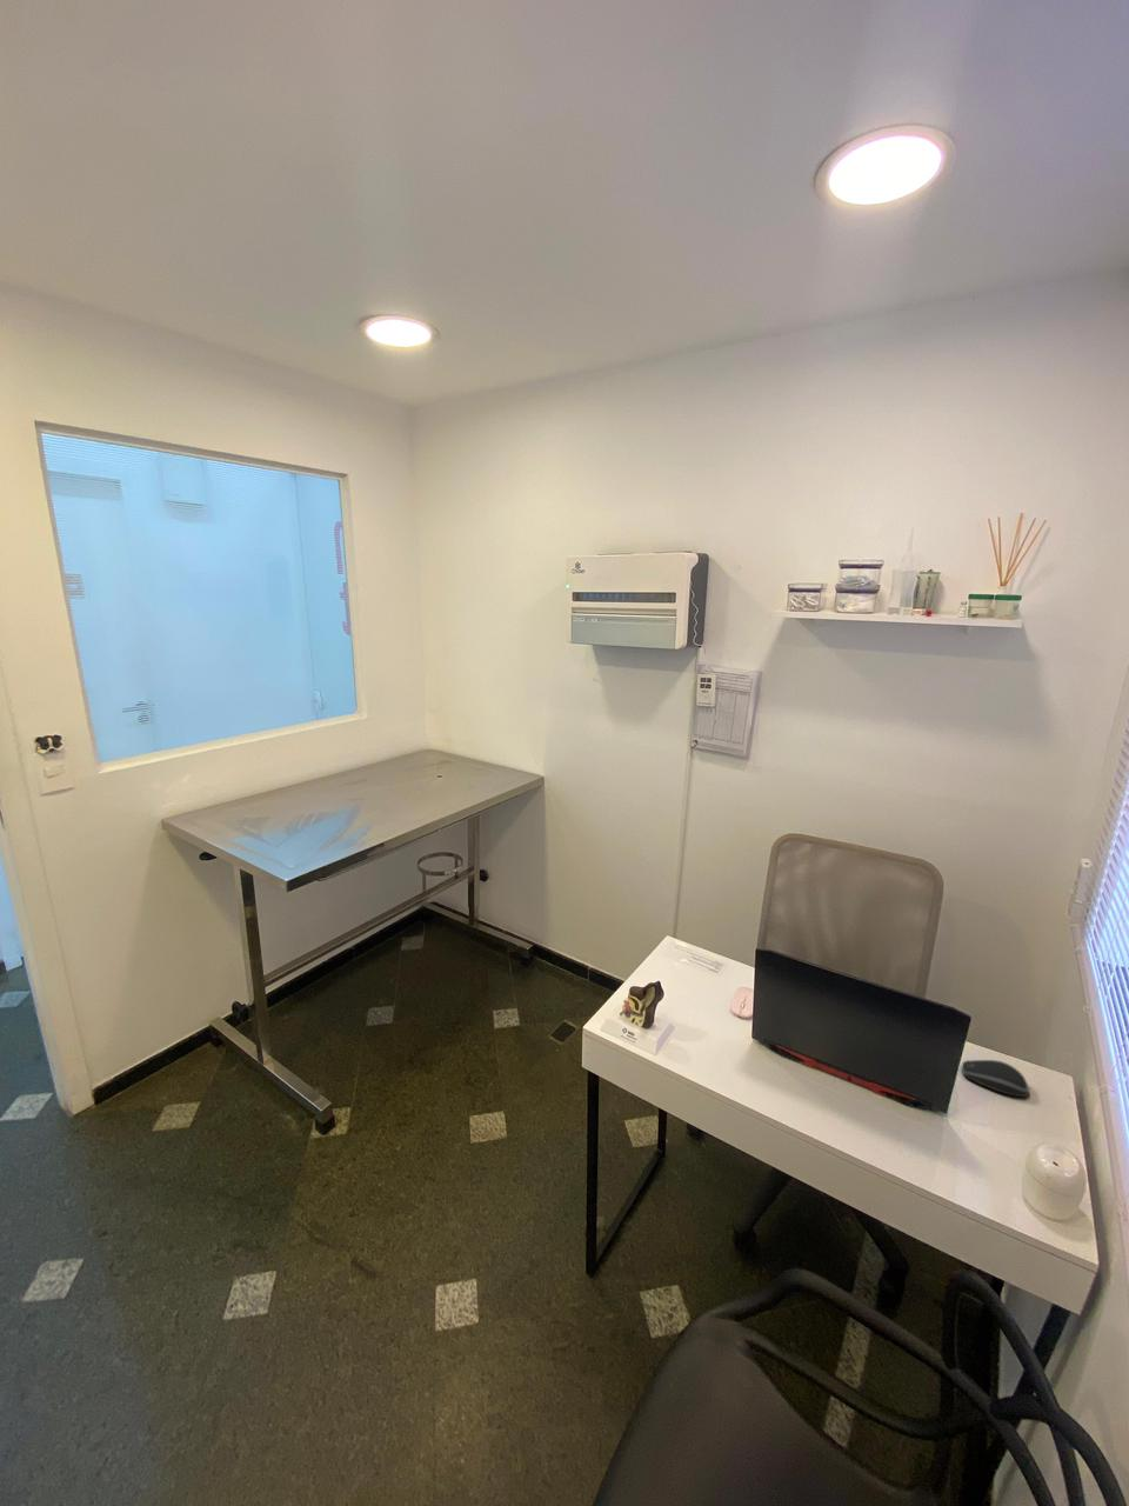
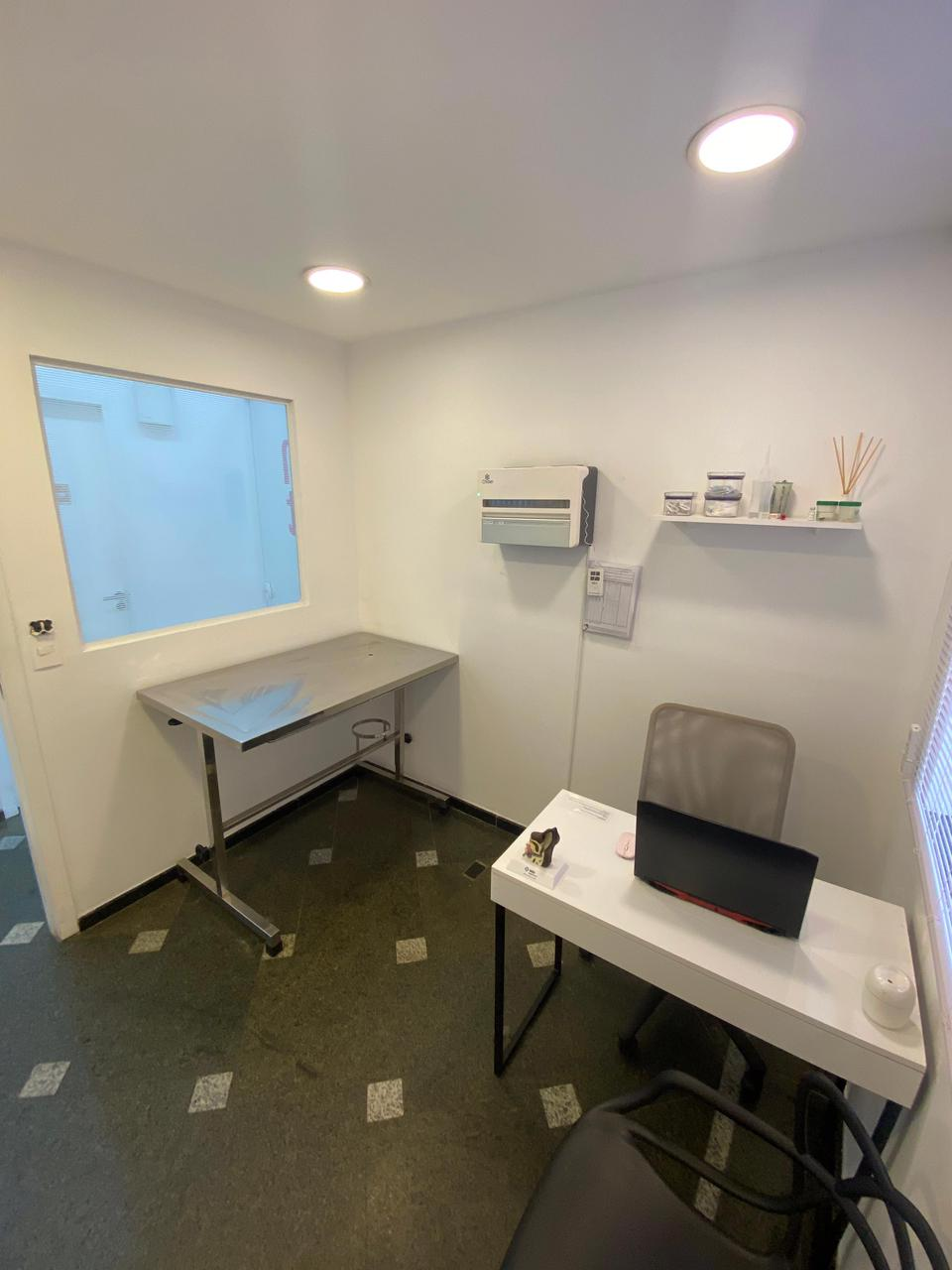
- computer mouse [961,1059,1031,1098]
